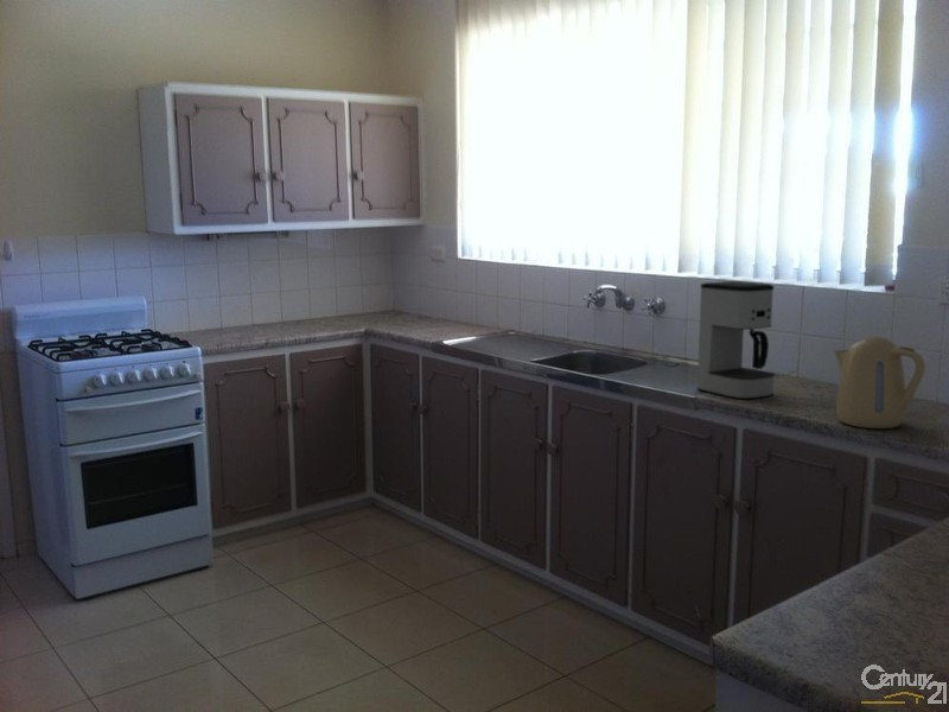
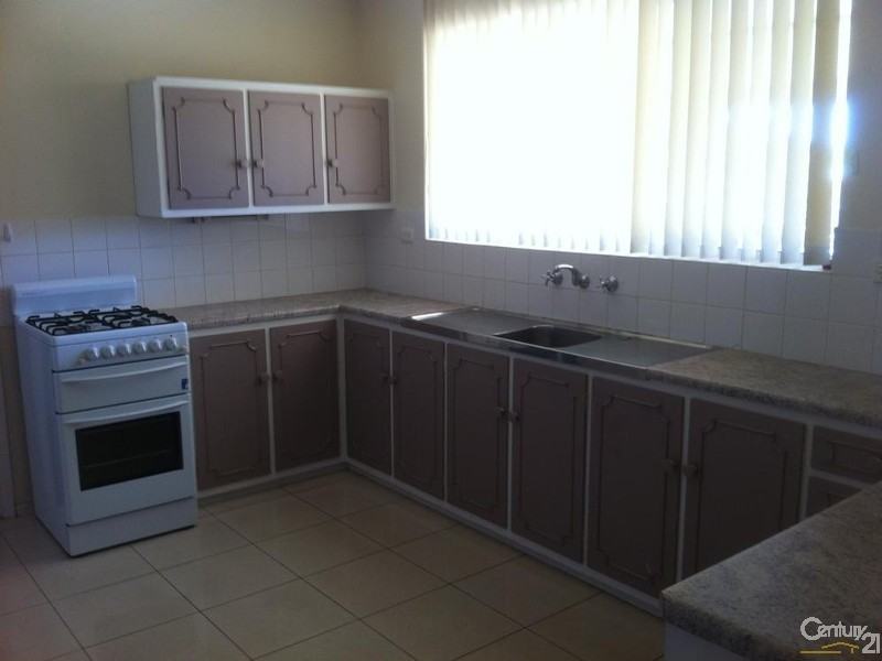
- kettle [833,335,926,430]
- coffee maker [695,280,776,401]
